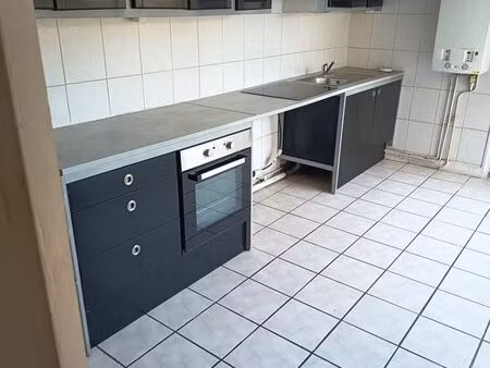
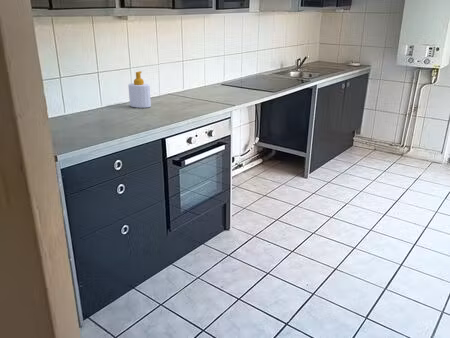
+ soap bottle [127,70,152,109]
